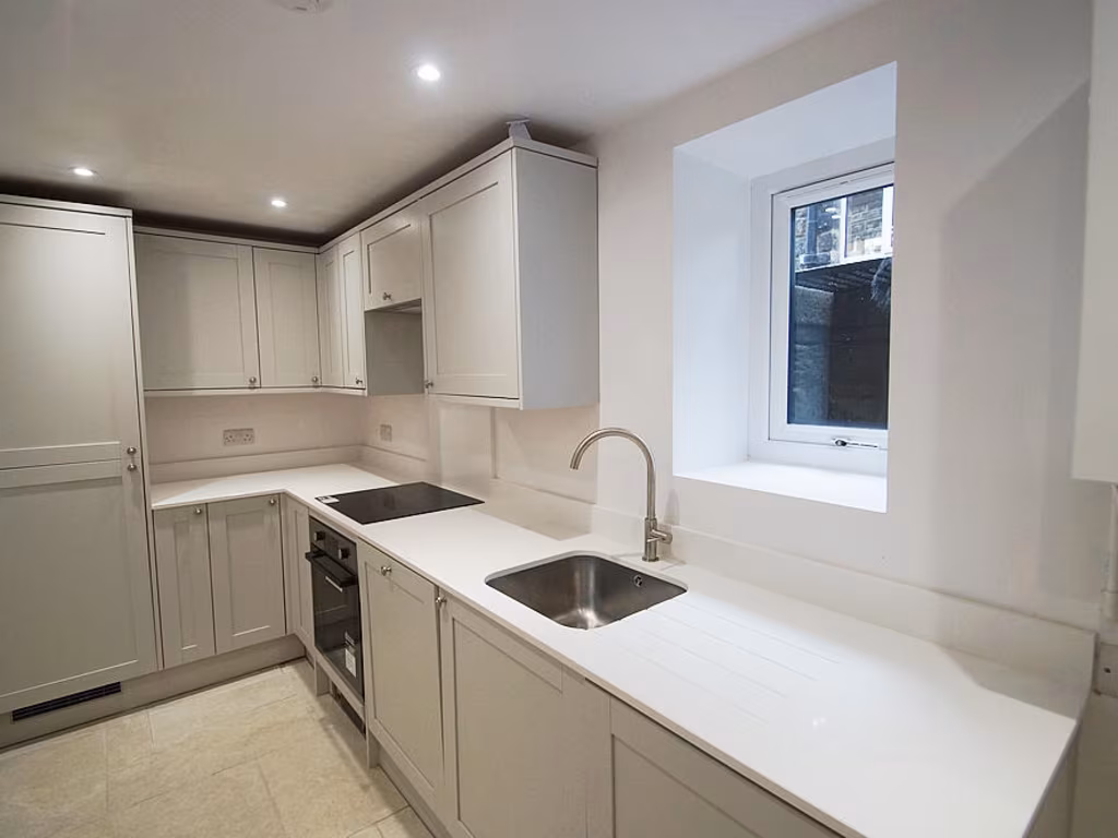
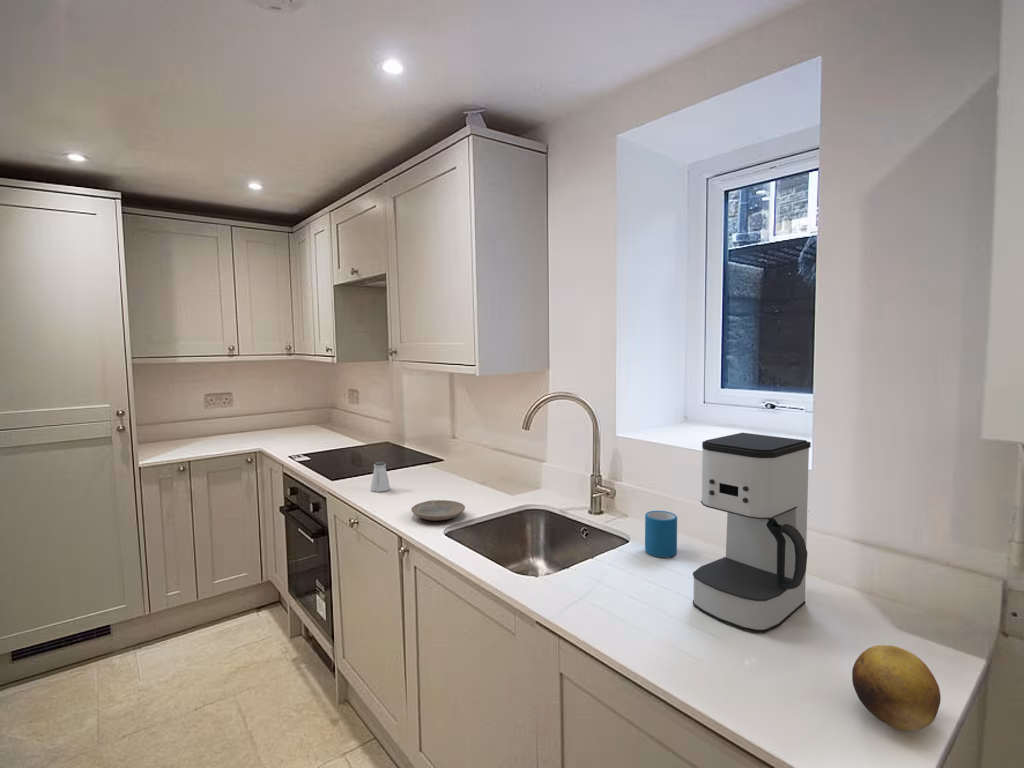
+ saltshaker [370,461,391,493]
+ fruit [851,644,942,732]
+ coffee maker [692,432,812,633]
+ mug [644,510,678,558]
+ plate [410,499,466,522]
